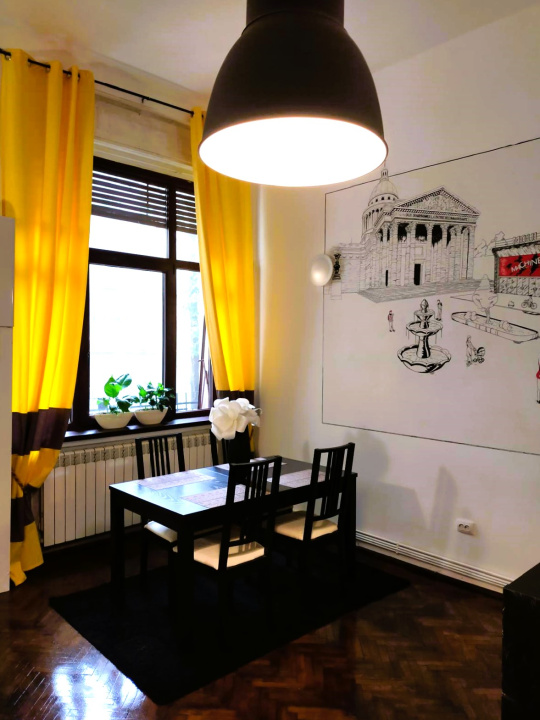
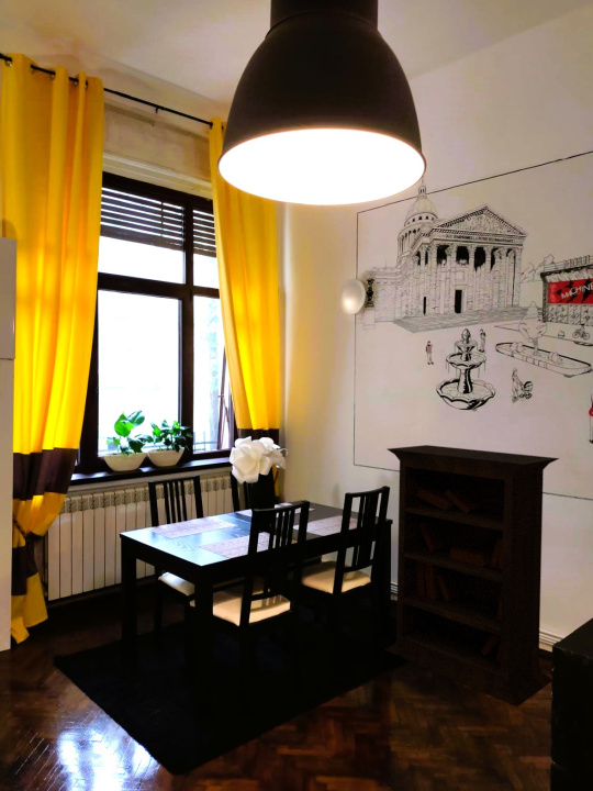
+ bookcase [384,444,561,708]
